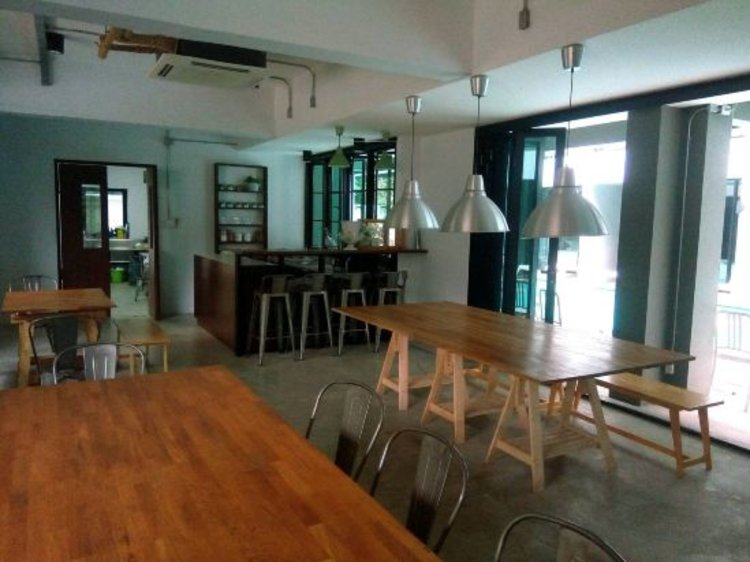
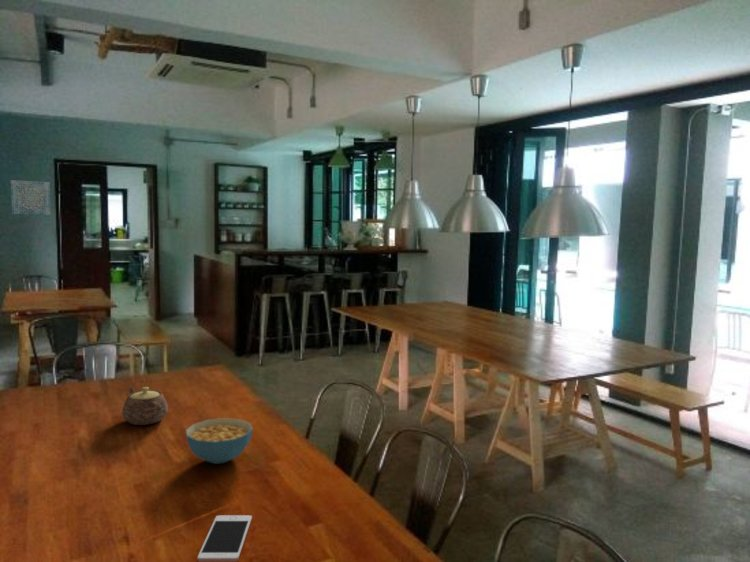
+ wall art [10,179,52,216]
+ cell phone [196,514,253,562]
+ cereal bowl [185,417,254,465]
+ teapot [121,386,169,426]
